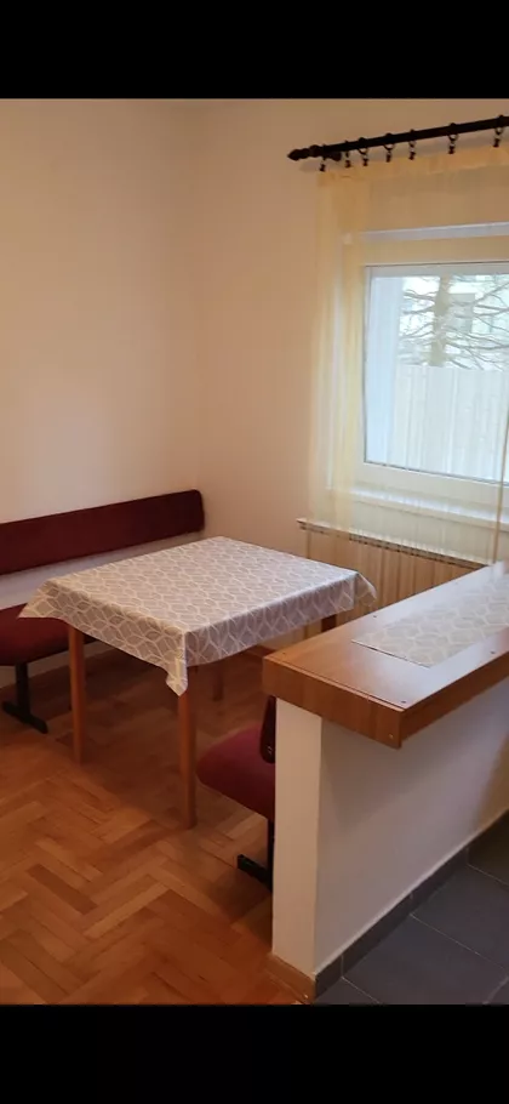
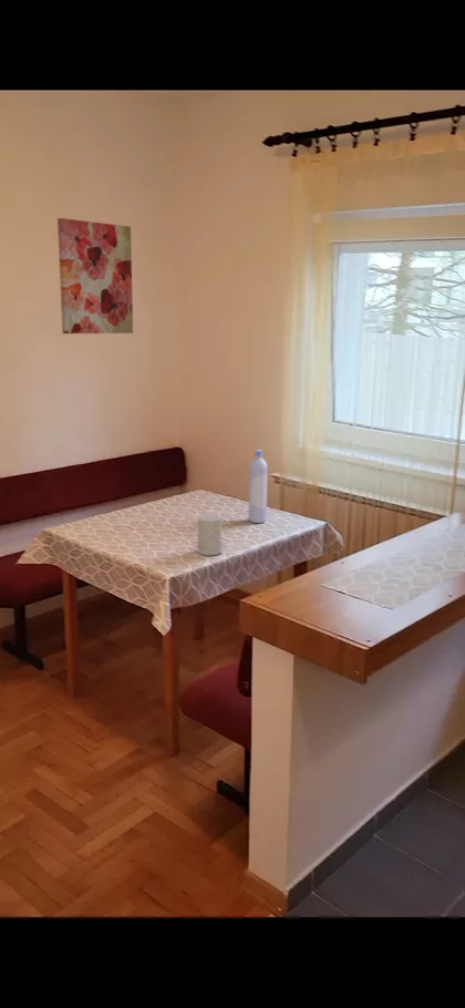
+ cup [197,514,223,556]
+ wall art [56,217,134,335]
+ bottle [248,449,269,524]
